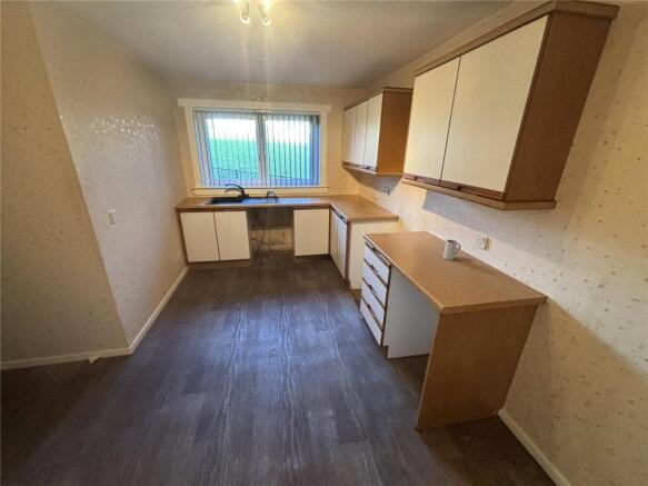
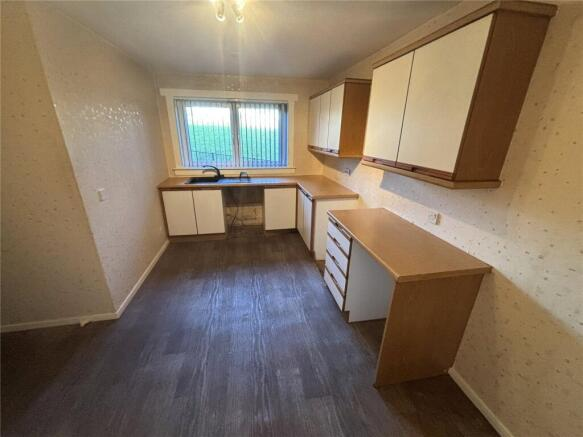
- mug [442,239,462,261]
